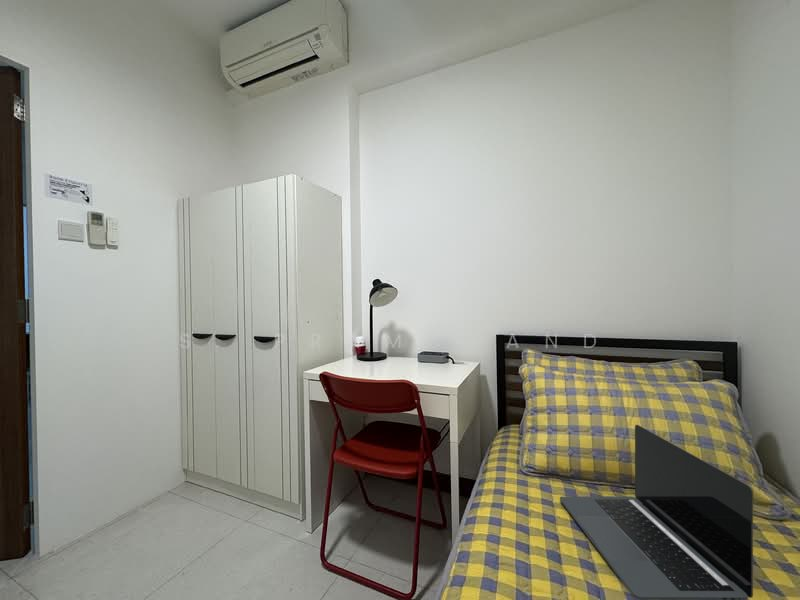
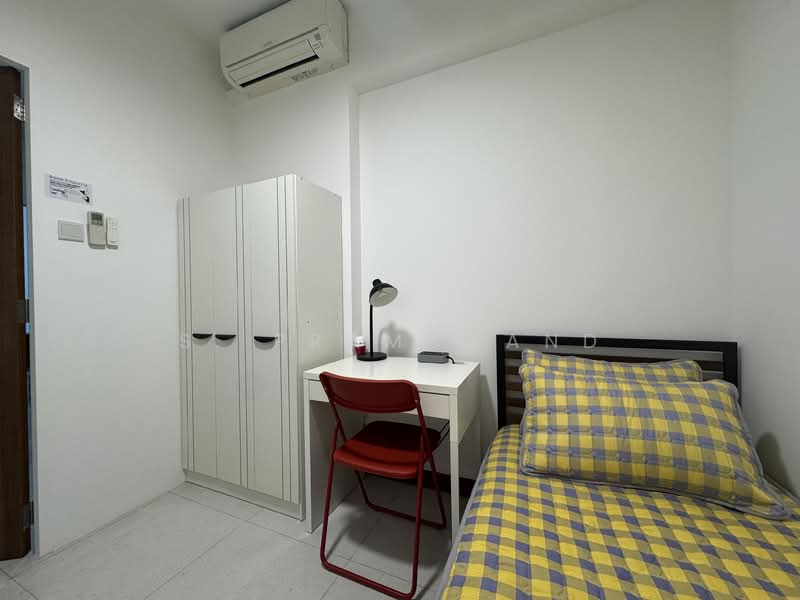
- laptop [559,424,754,600]
